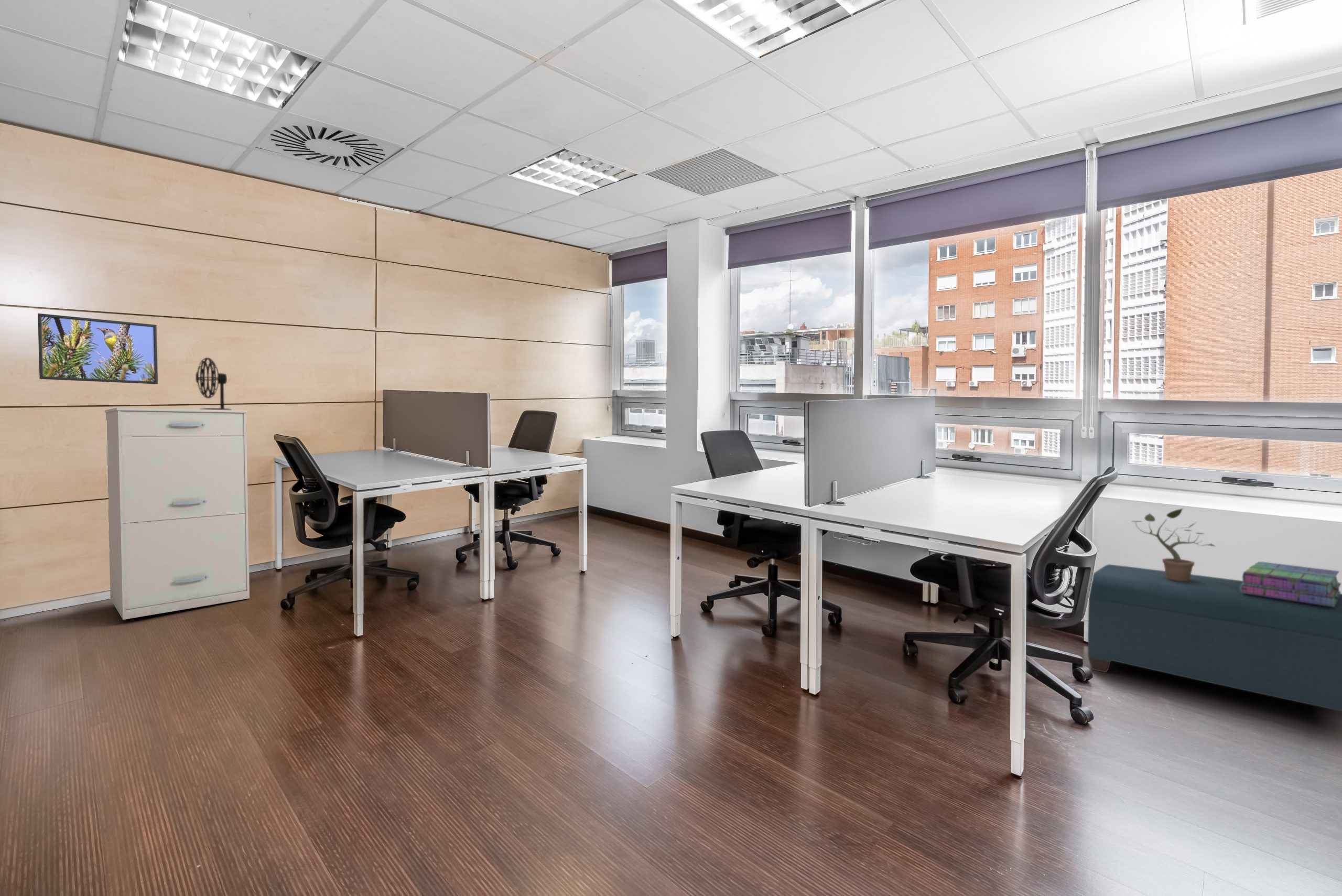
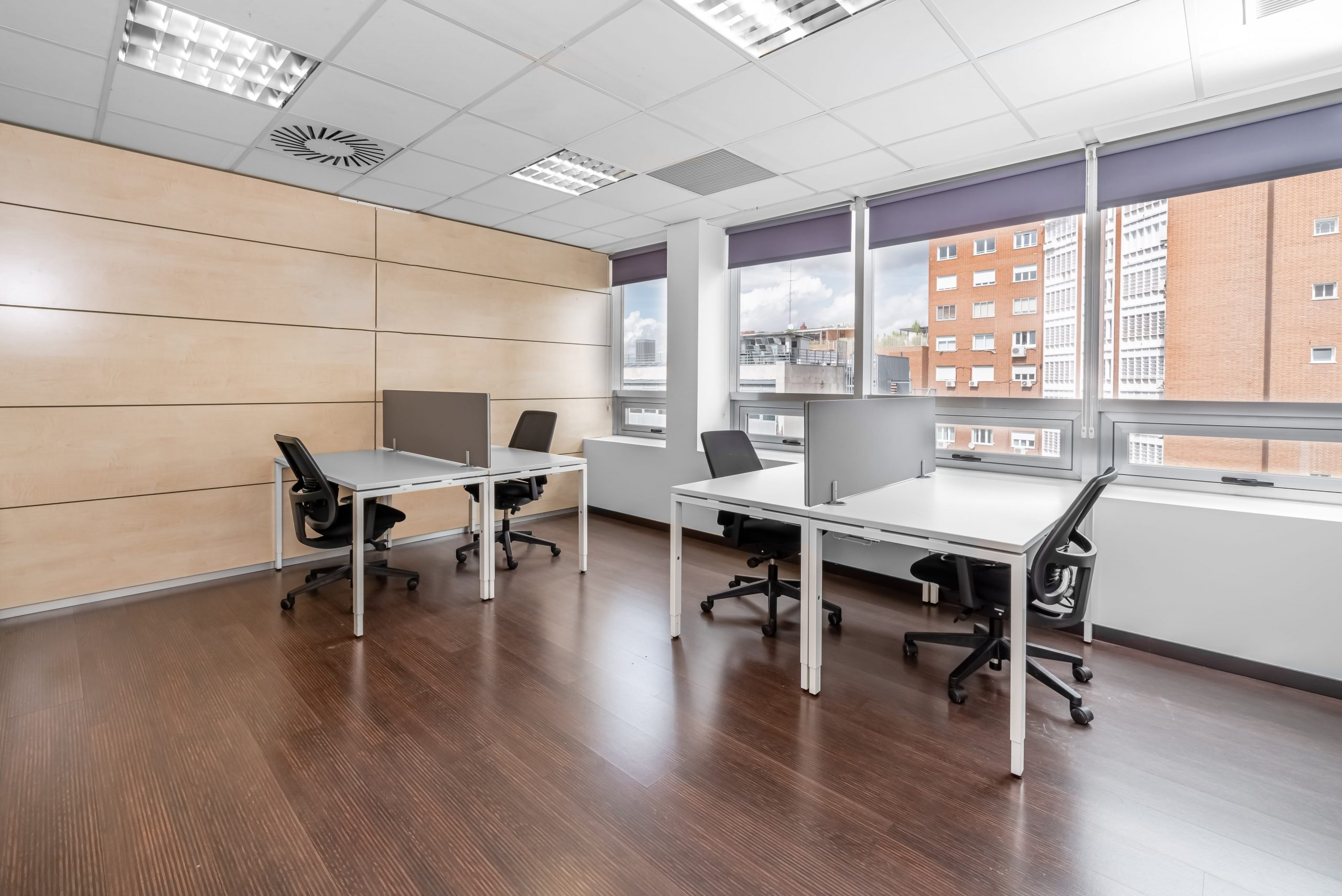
- stack of books [1240,561,1341,607]
- potted plant [1131,508,1216,581]
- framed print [37,313,158,385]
- filing cabinet [104,407,250,620]
- desk fan [195,357,232,410]
- bench [1087,564,1342,712]
